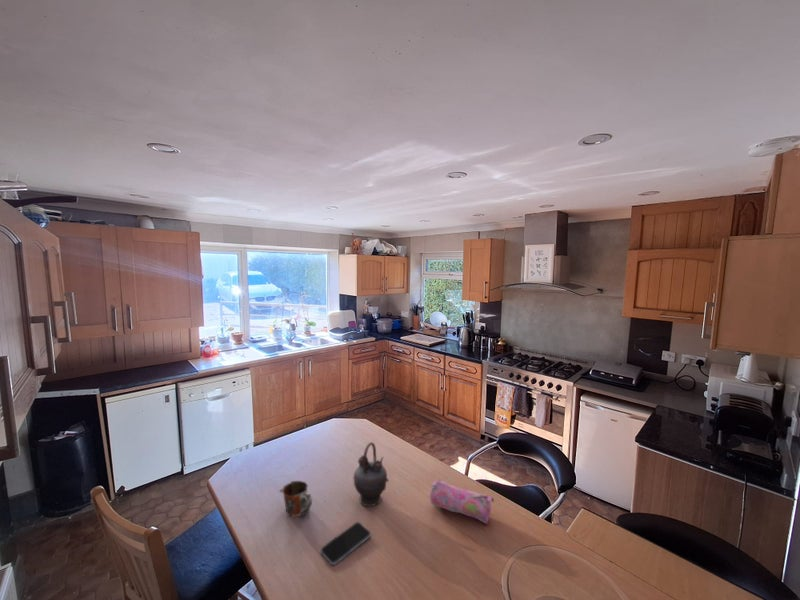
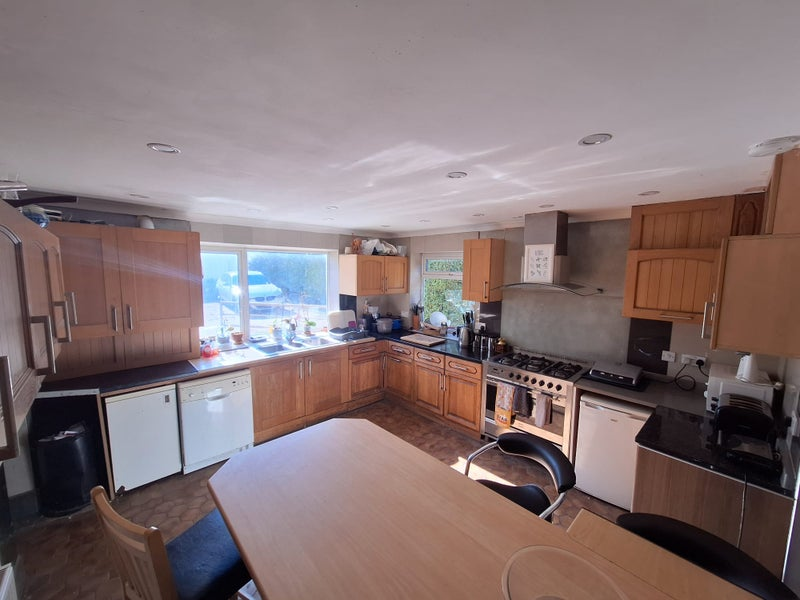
- teapot [352,441,390,507]
- smartphone [320,521,372,566]
- pencil case [429,478,495,525]
- mug [279,480,313,518]
